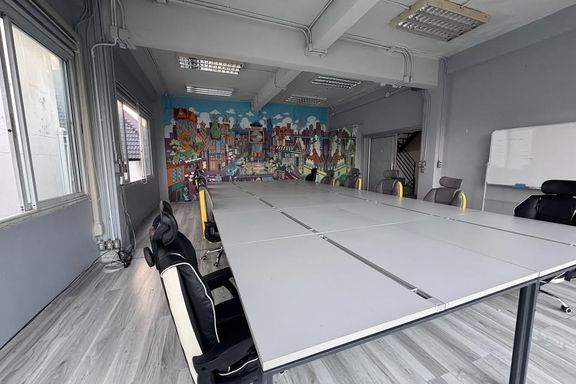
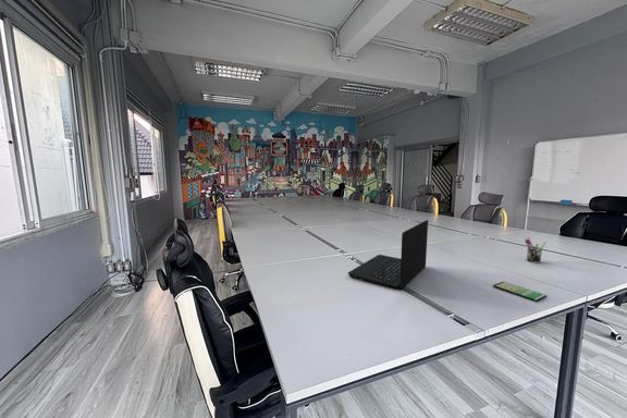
+ laptop [347,219,429,291]
+ smartphone [492,281,548,303]
+ pen holder [524,236,548,265]
